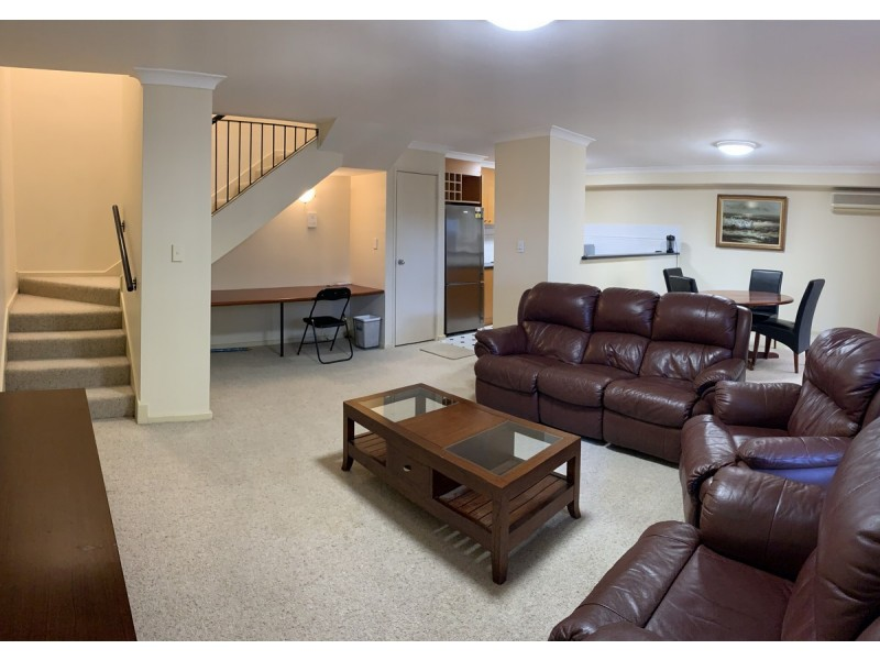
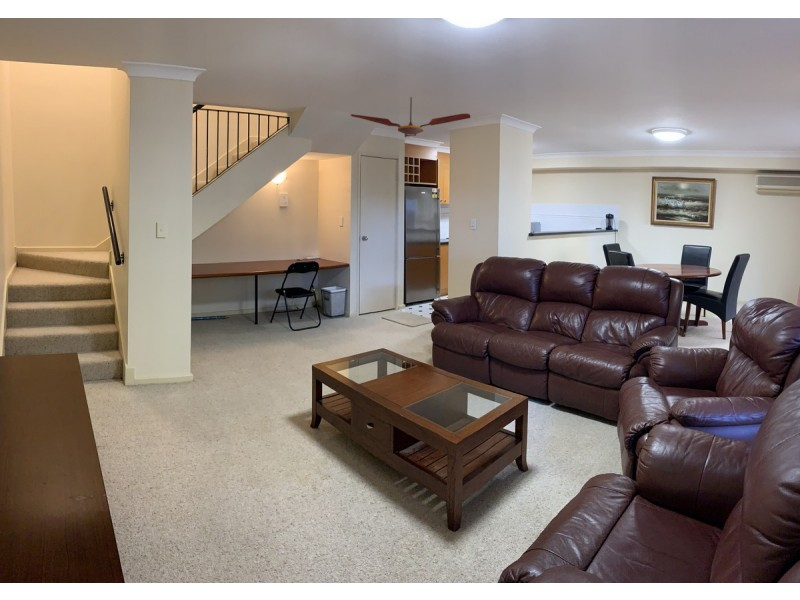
+ ceiling fan [350,96,471,138]
